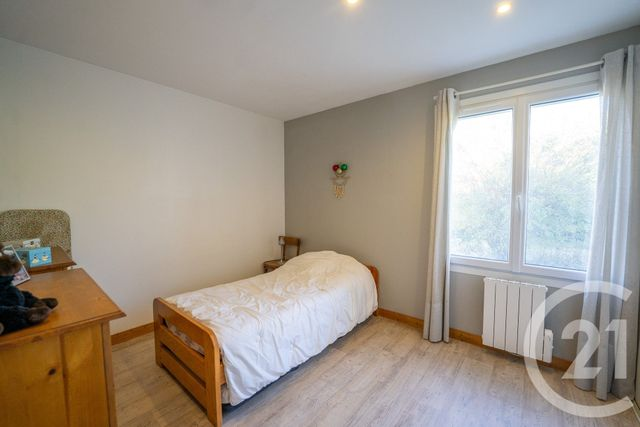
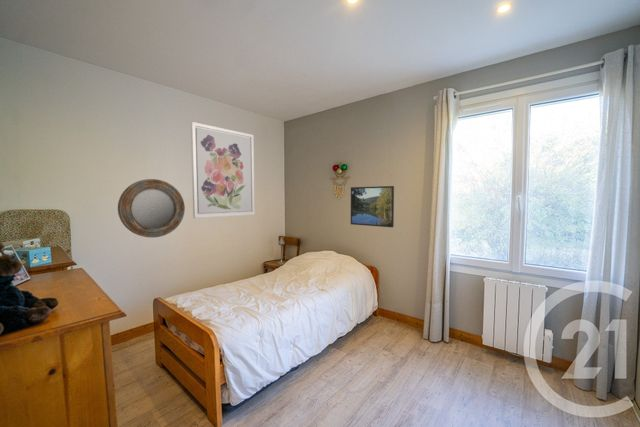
+ wall art [190,121,256,219]
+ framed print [350,185,395,228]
+ home mirror [117,178,186,239]
